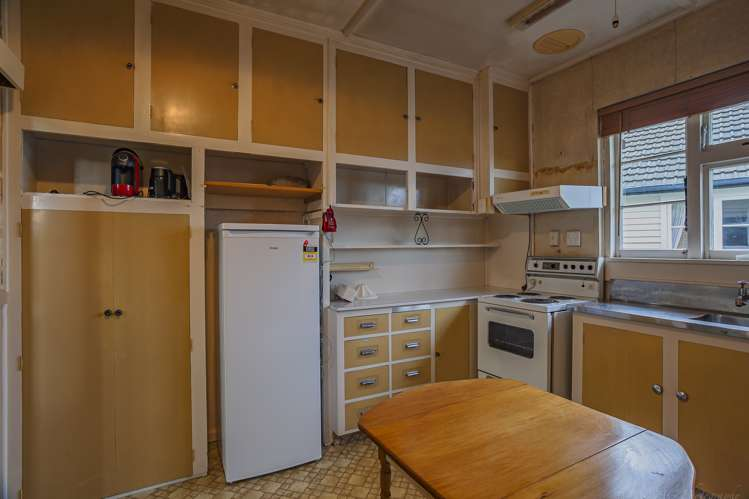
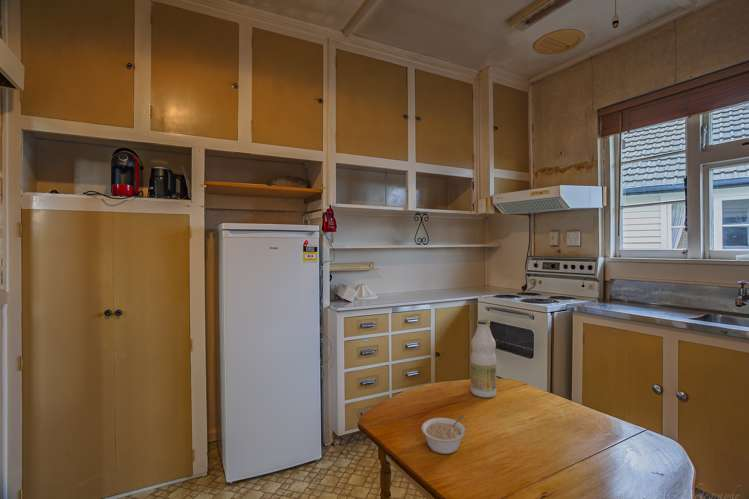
+ legume [421,414,466,455]
+ bottle [470,319,497,398]
